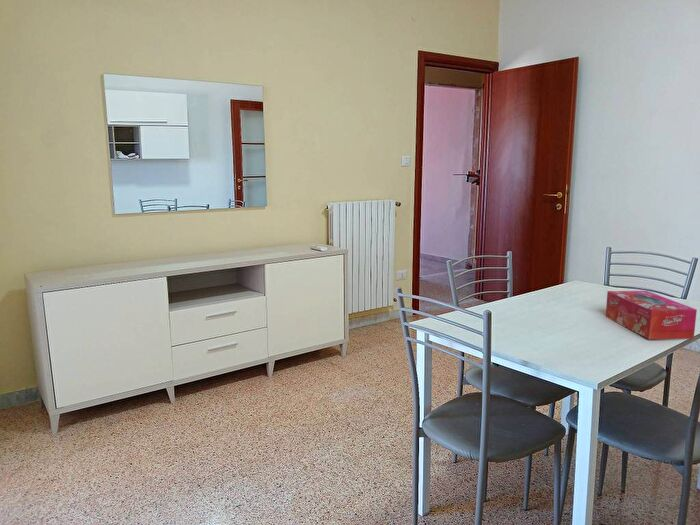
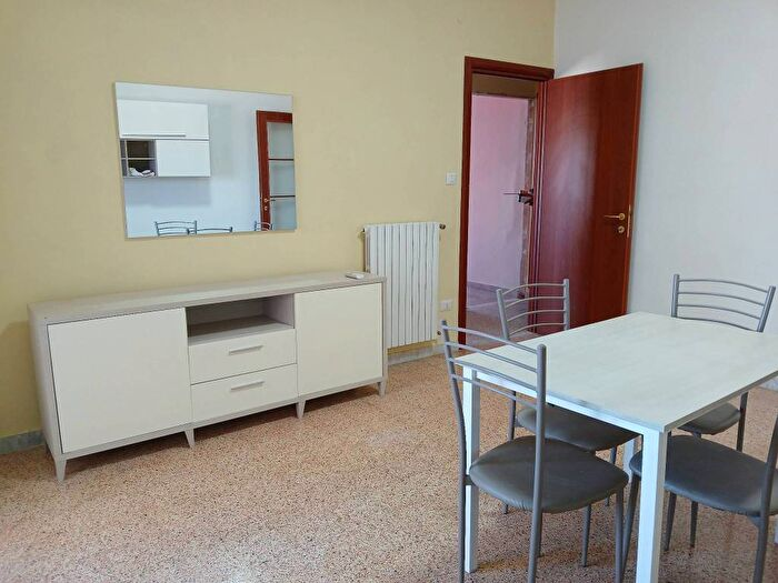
- tissue box [605,290,698,340]
